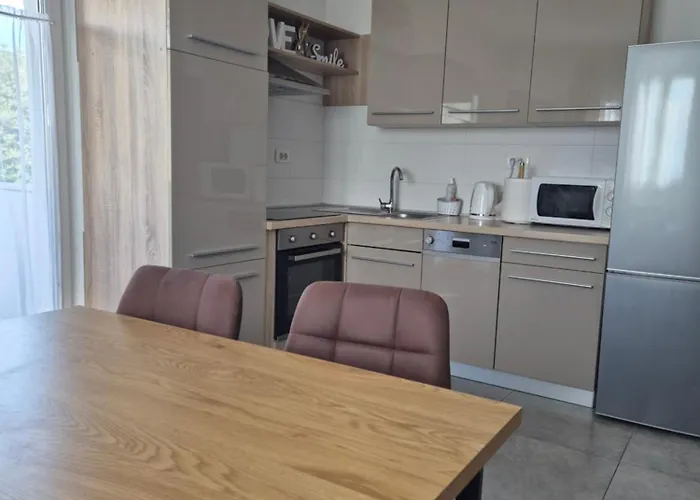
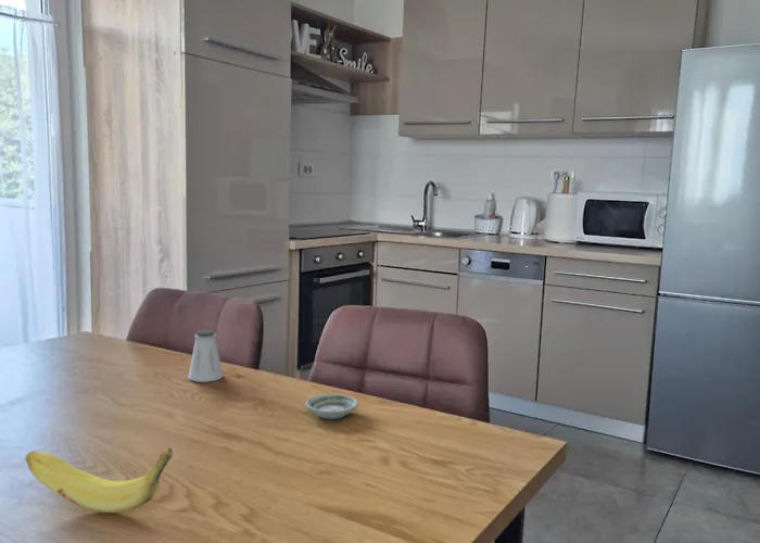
+ saltshaker [187,329,224,383]
+ saucer [304,393,359,420]
+ banana [24,447,174,514]
